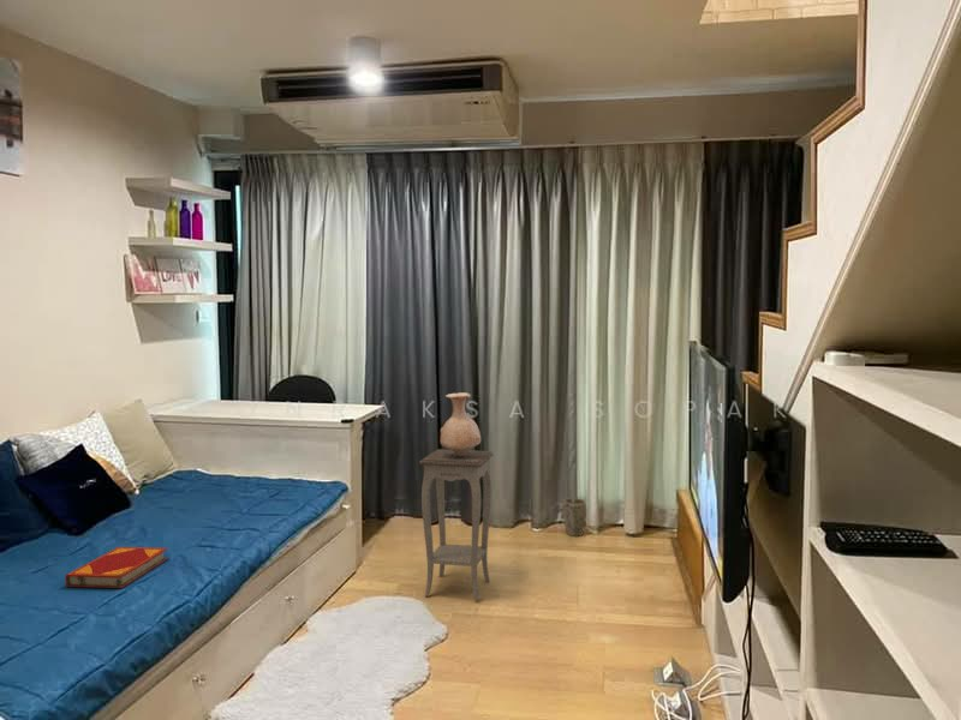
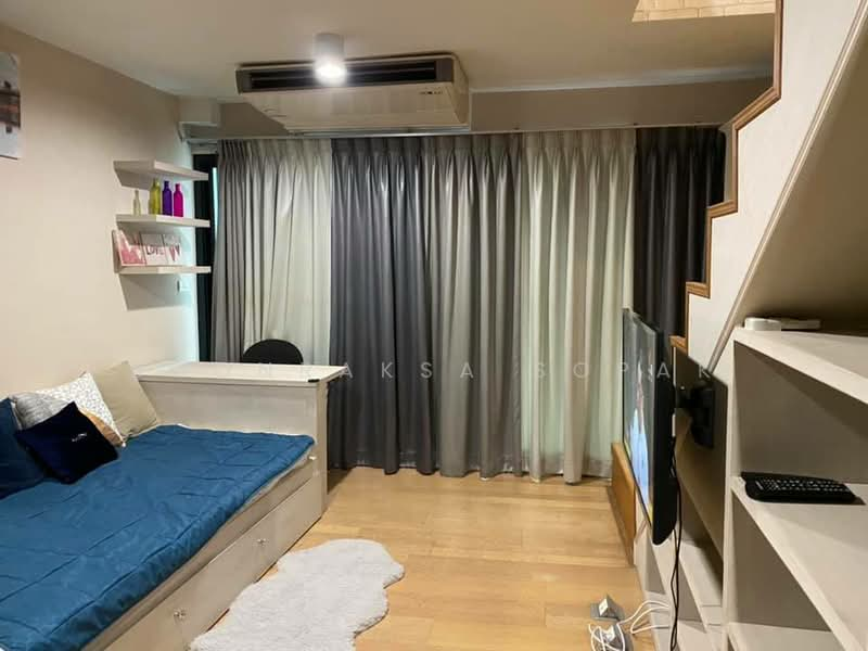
- plant pot [562,497,587,538]
- accent table [418,448,495,602]
- hardback book [64,546,169,589]
- vase [440,391,482,457]
